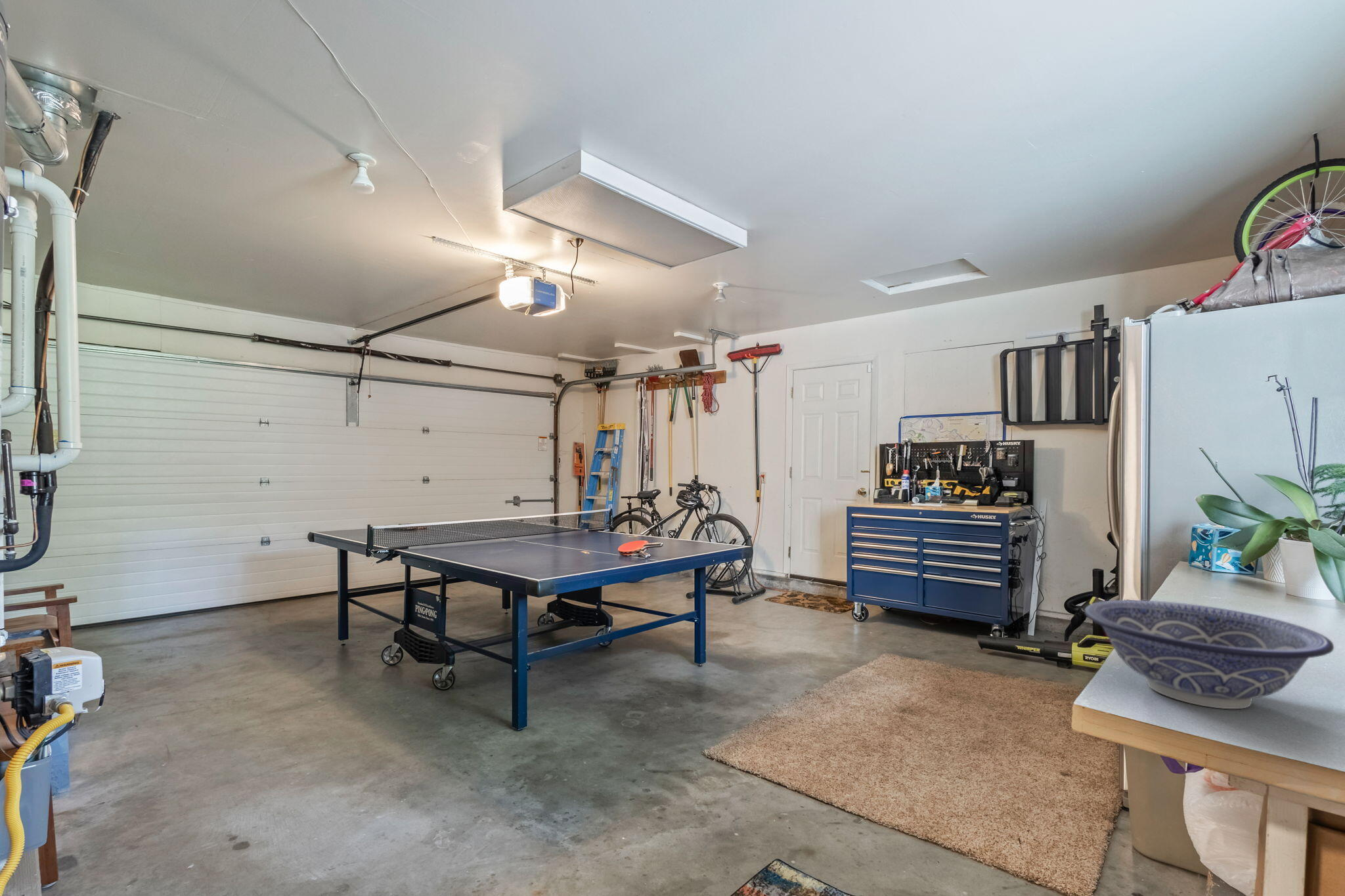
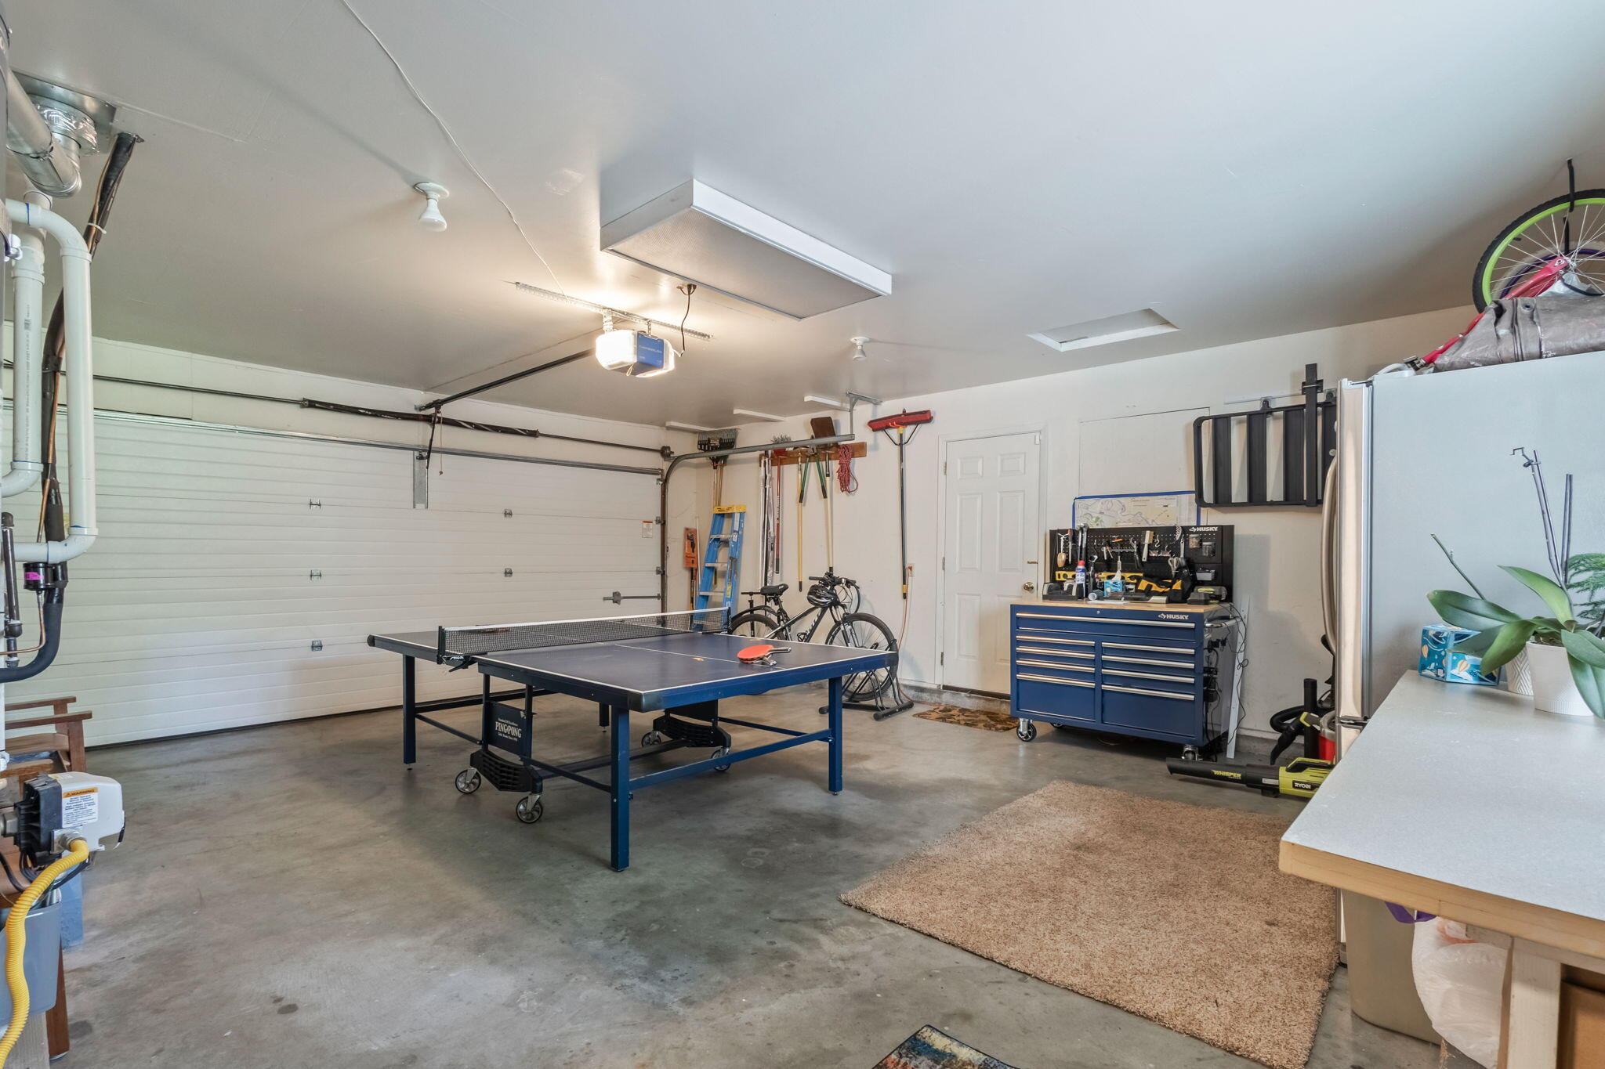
- decorative bowl [1084,599,1334,710]
